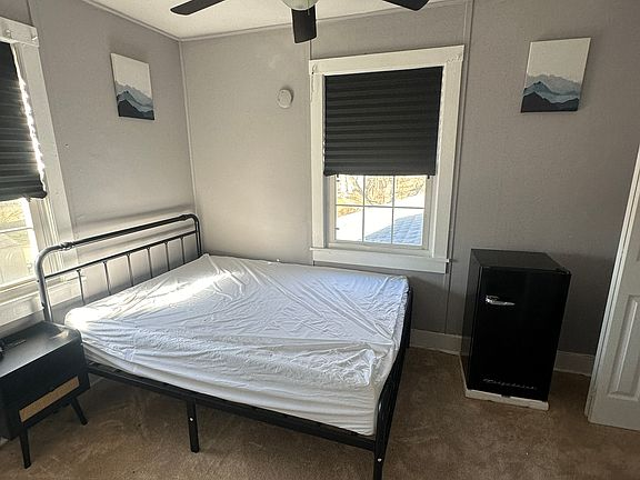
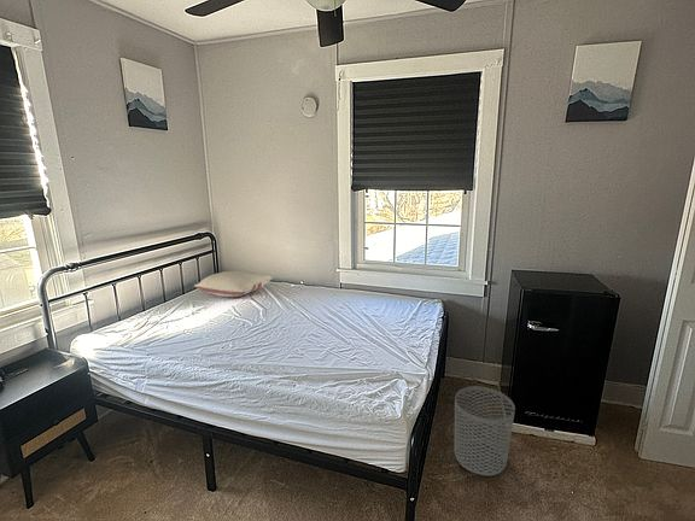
+ waste bin [454,385,516,478]
+ pillow [193,270,275,298]
